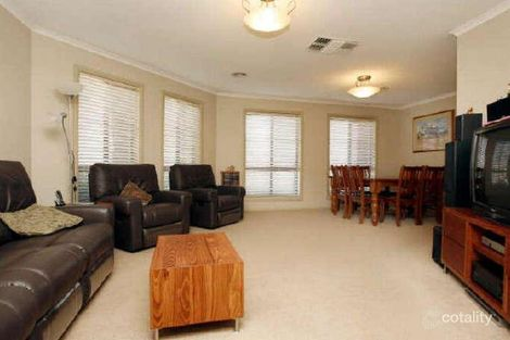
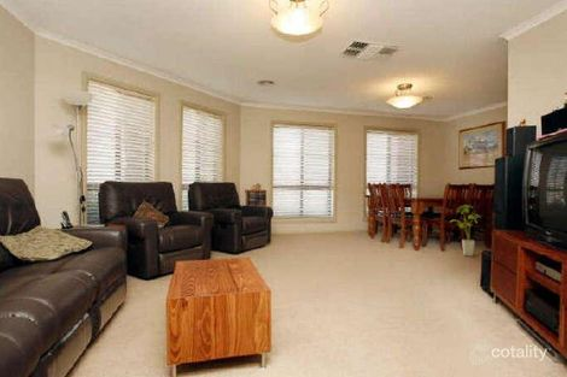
+ house plant [450,204,483,258]
